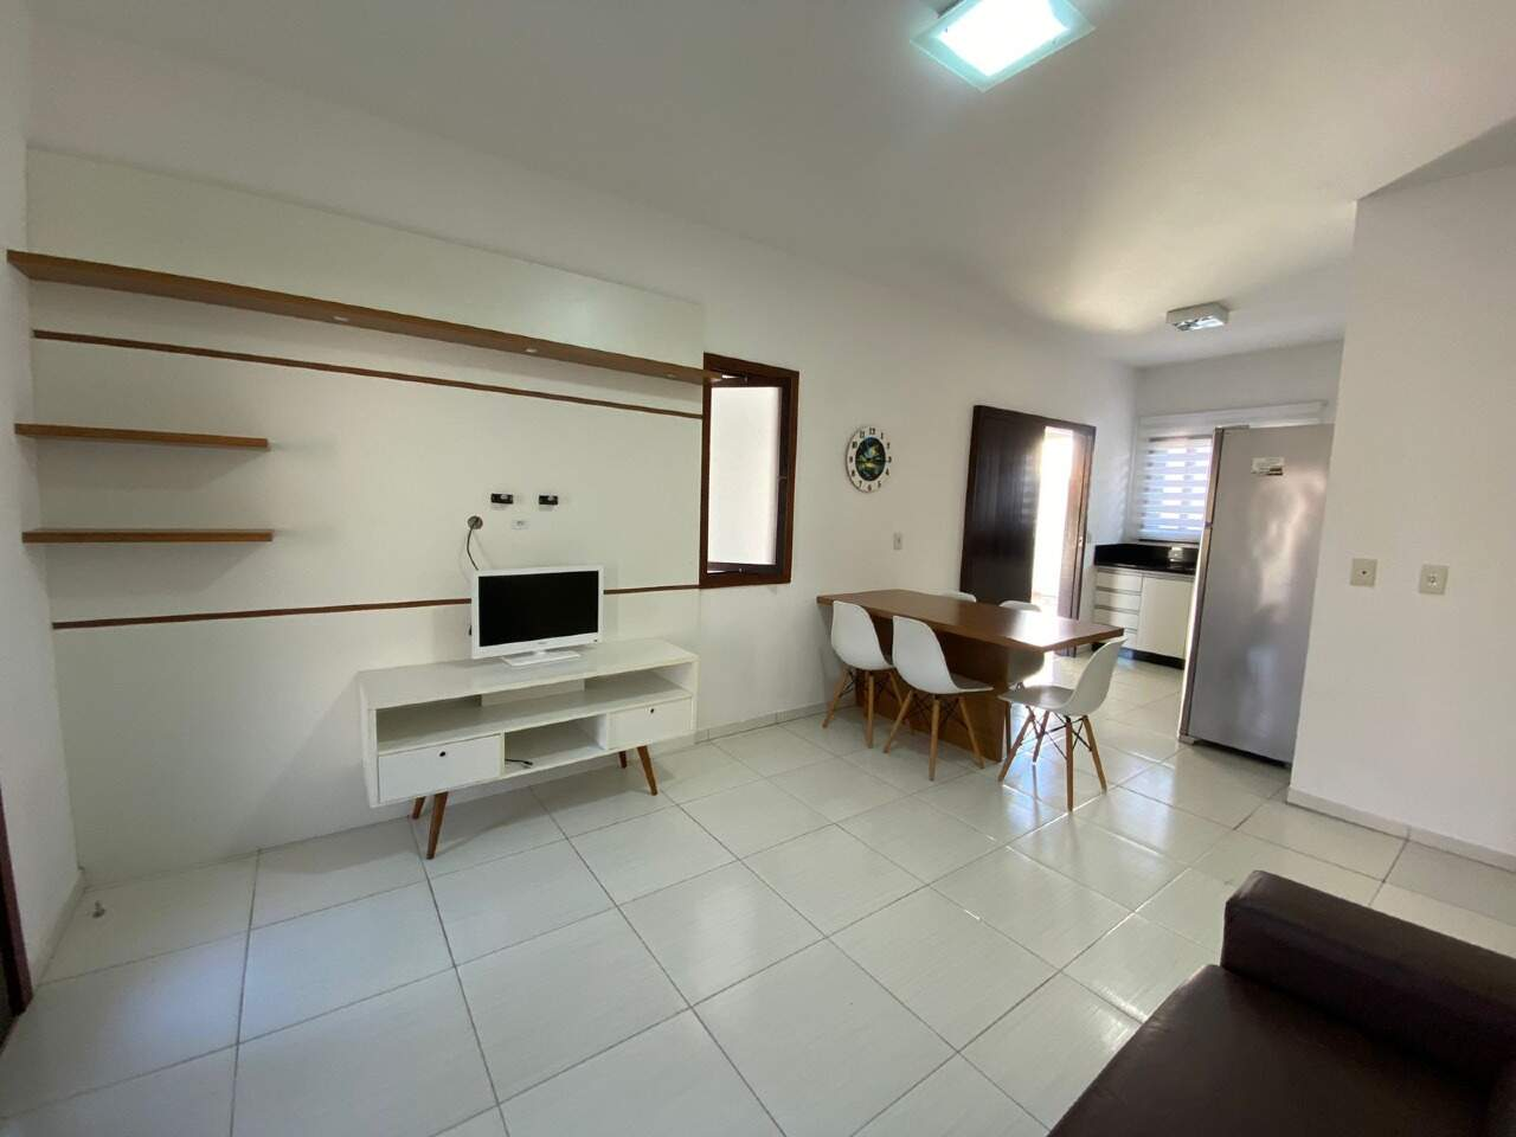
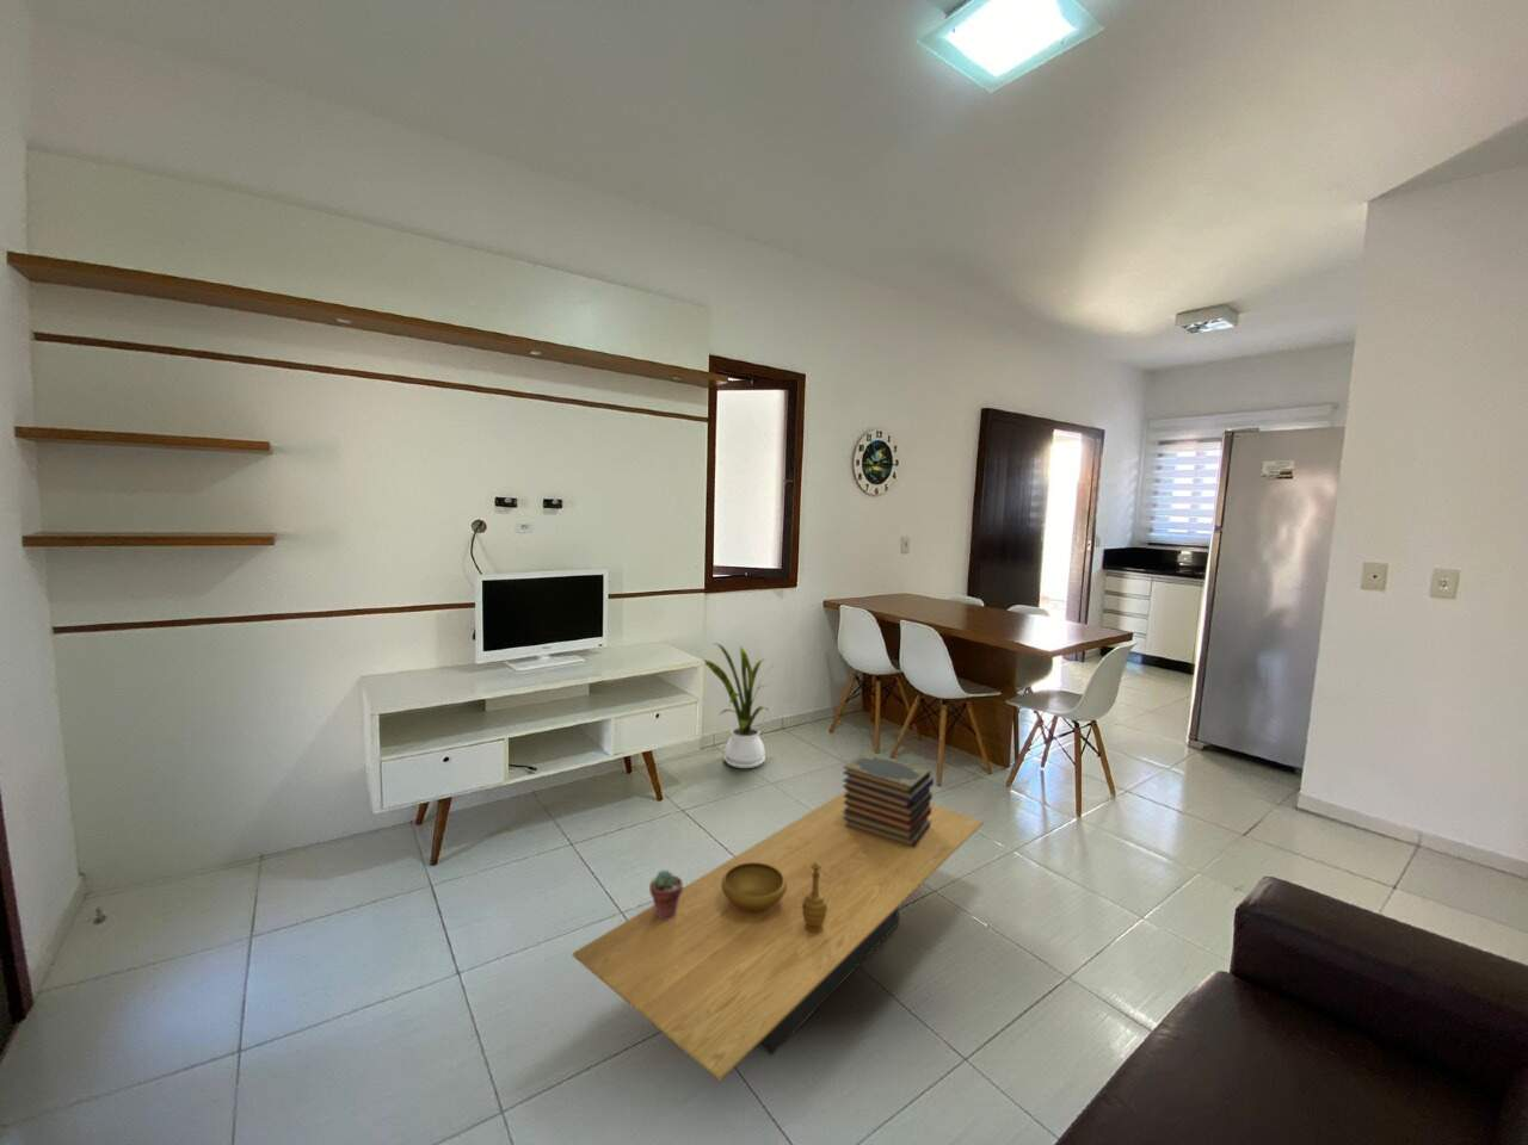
+ house plant [701,642,775,770]
+ book stack [841,752,935,848]
+ decorative bowl [721,862,828,932]
+ coffee table [571,789,985,1081]
+ potted succulent [648,868,685,920]
